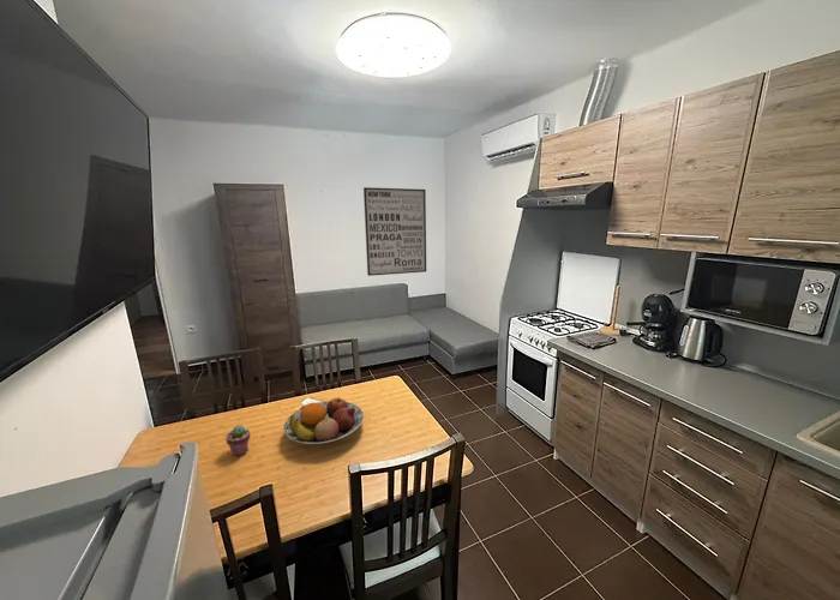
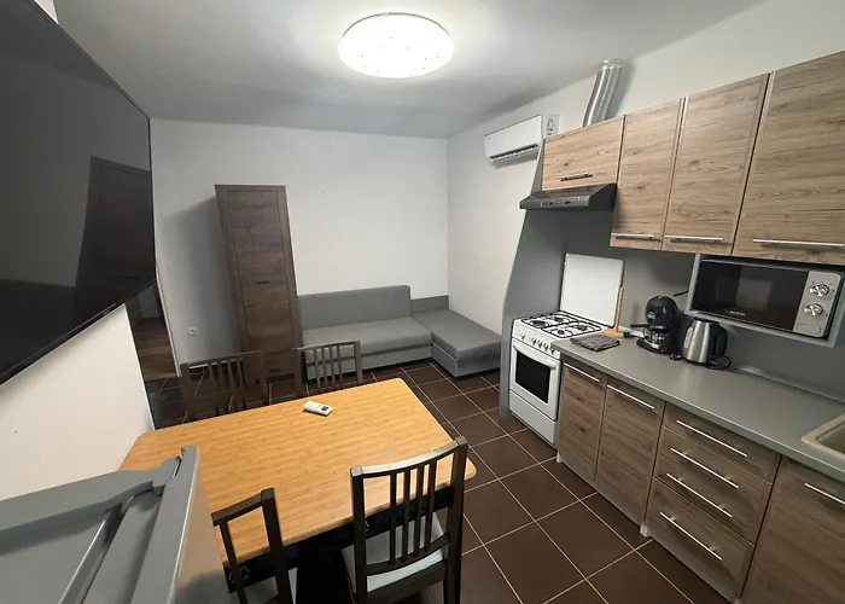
- potted succulent [224,424,252,457]
- wall art [362,186,427,277]
- fruit bowl [282,396,365,445]
